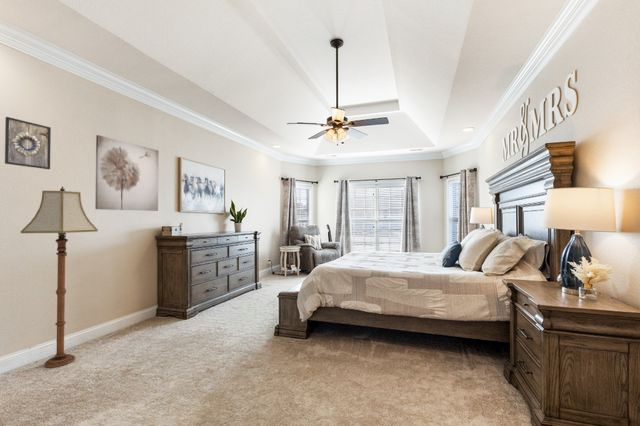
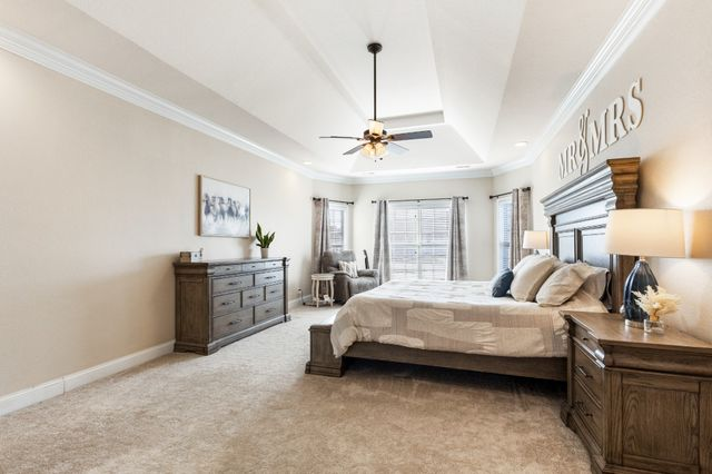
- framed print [4,116,52,170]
- wall art [94,134,160,212]
- floor lamp [20,185,99,369]
